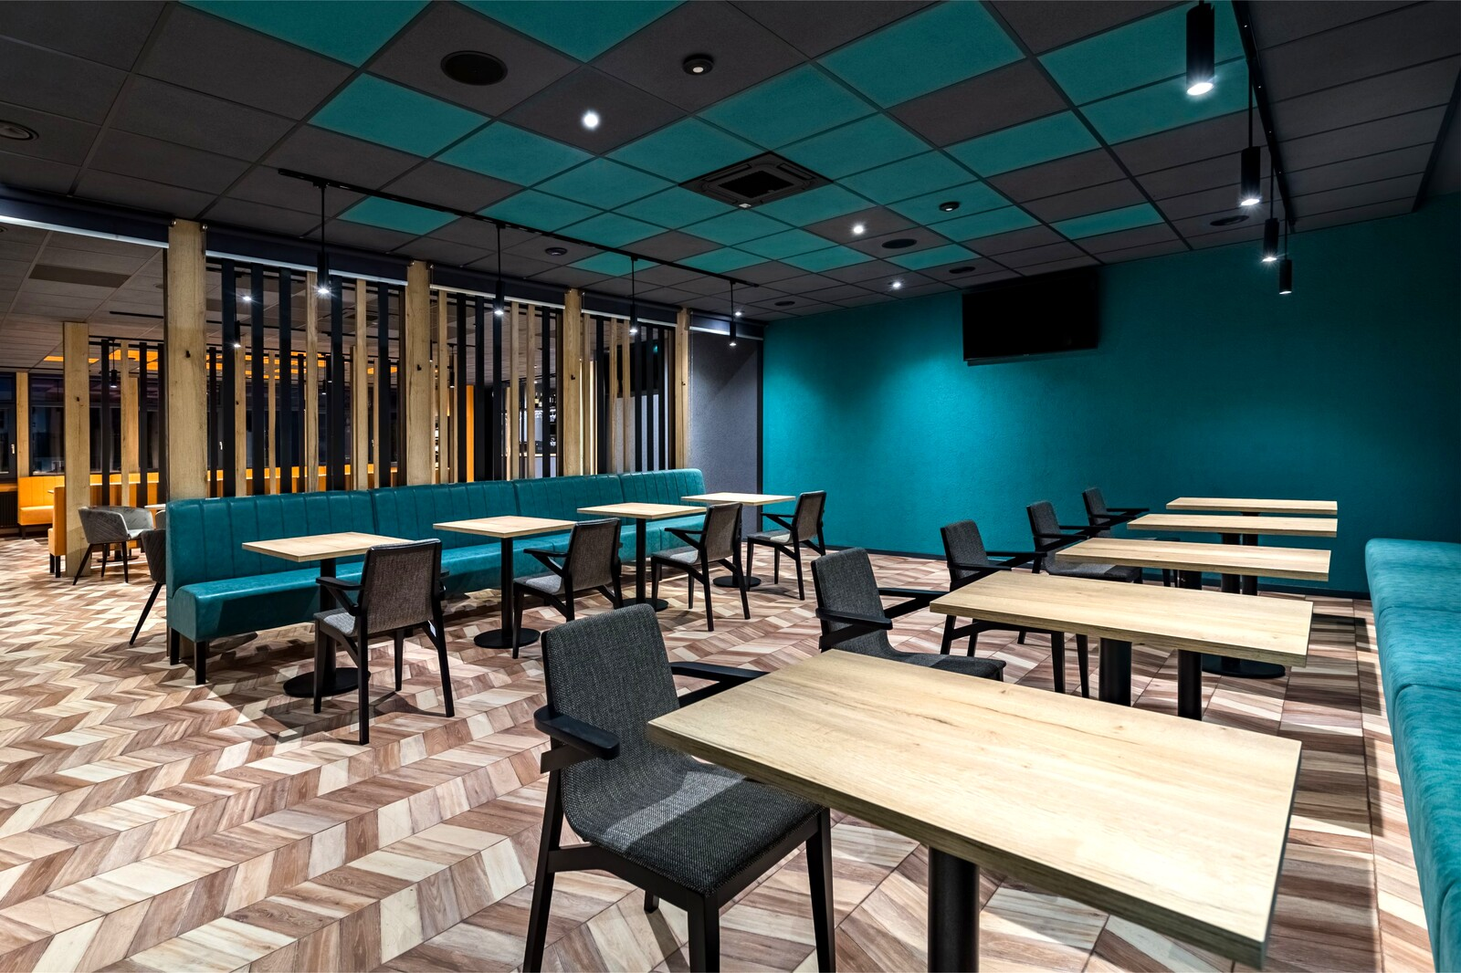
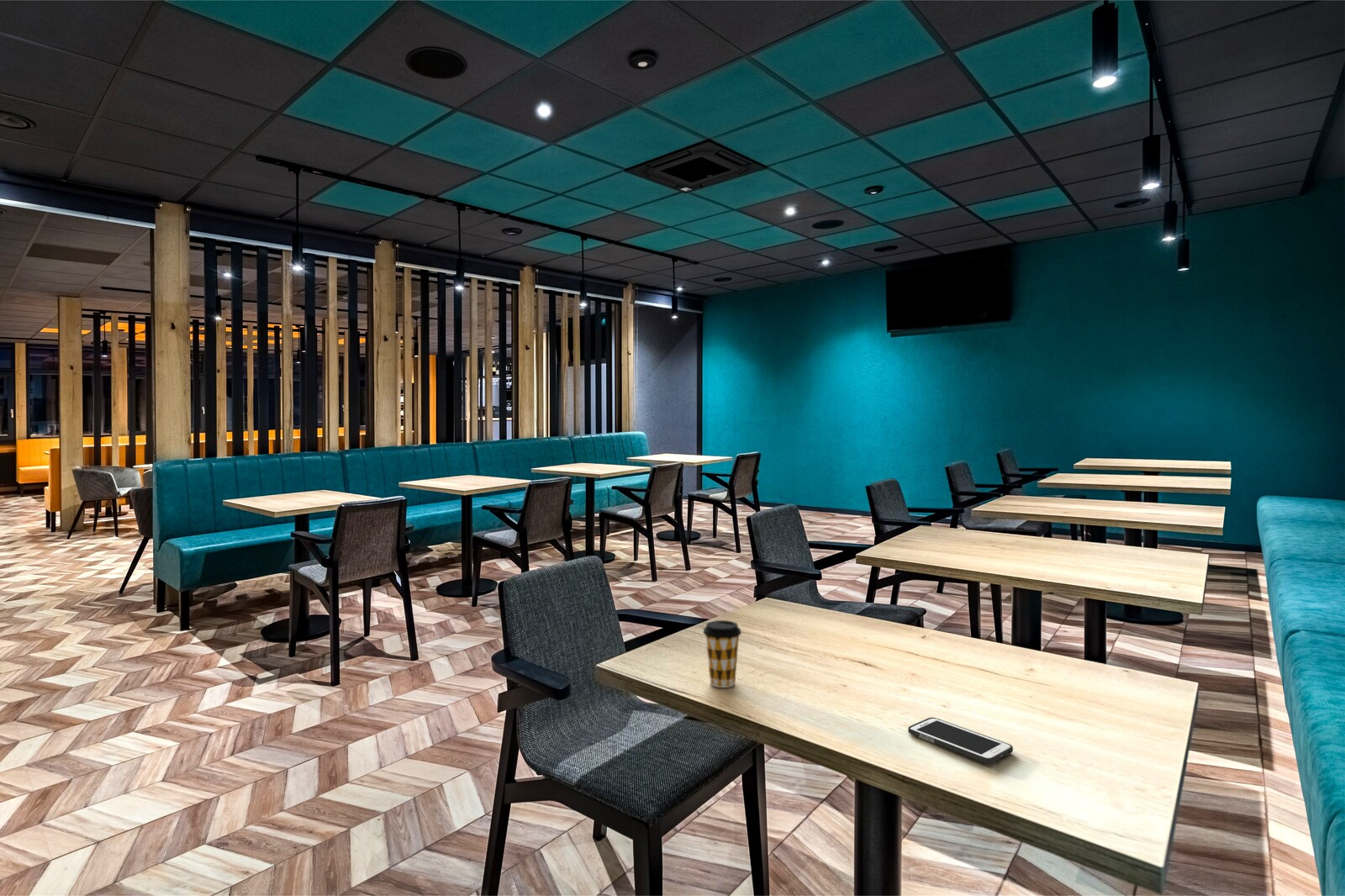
+ coffee cup [702,619,742,688]
+ cell phone [907,717,1014,765]
